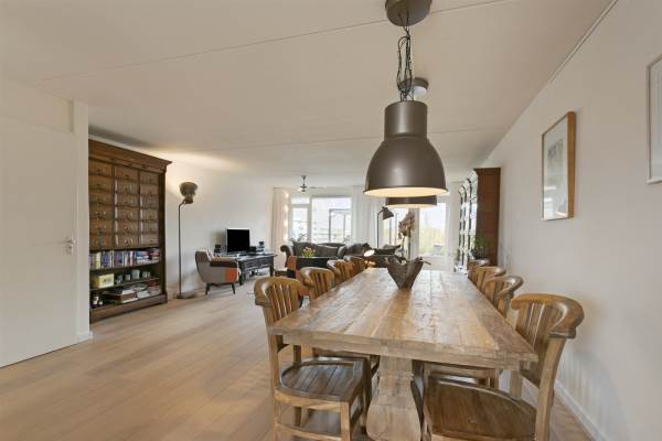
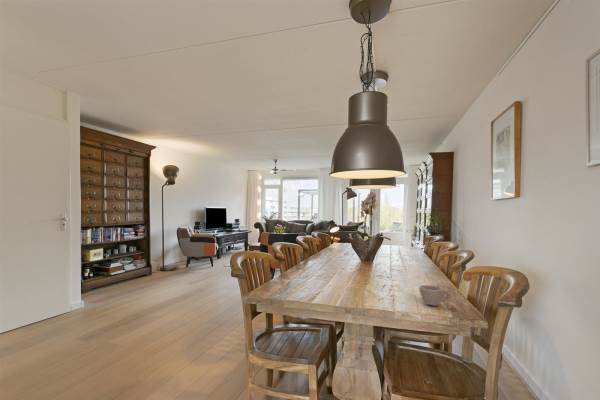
+ cup [418,284,452,307]
